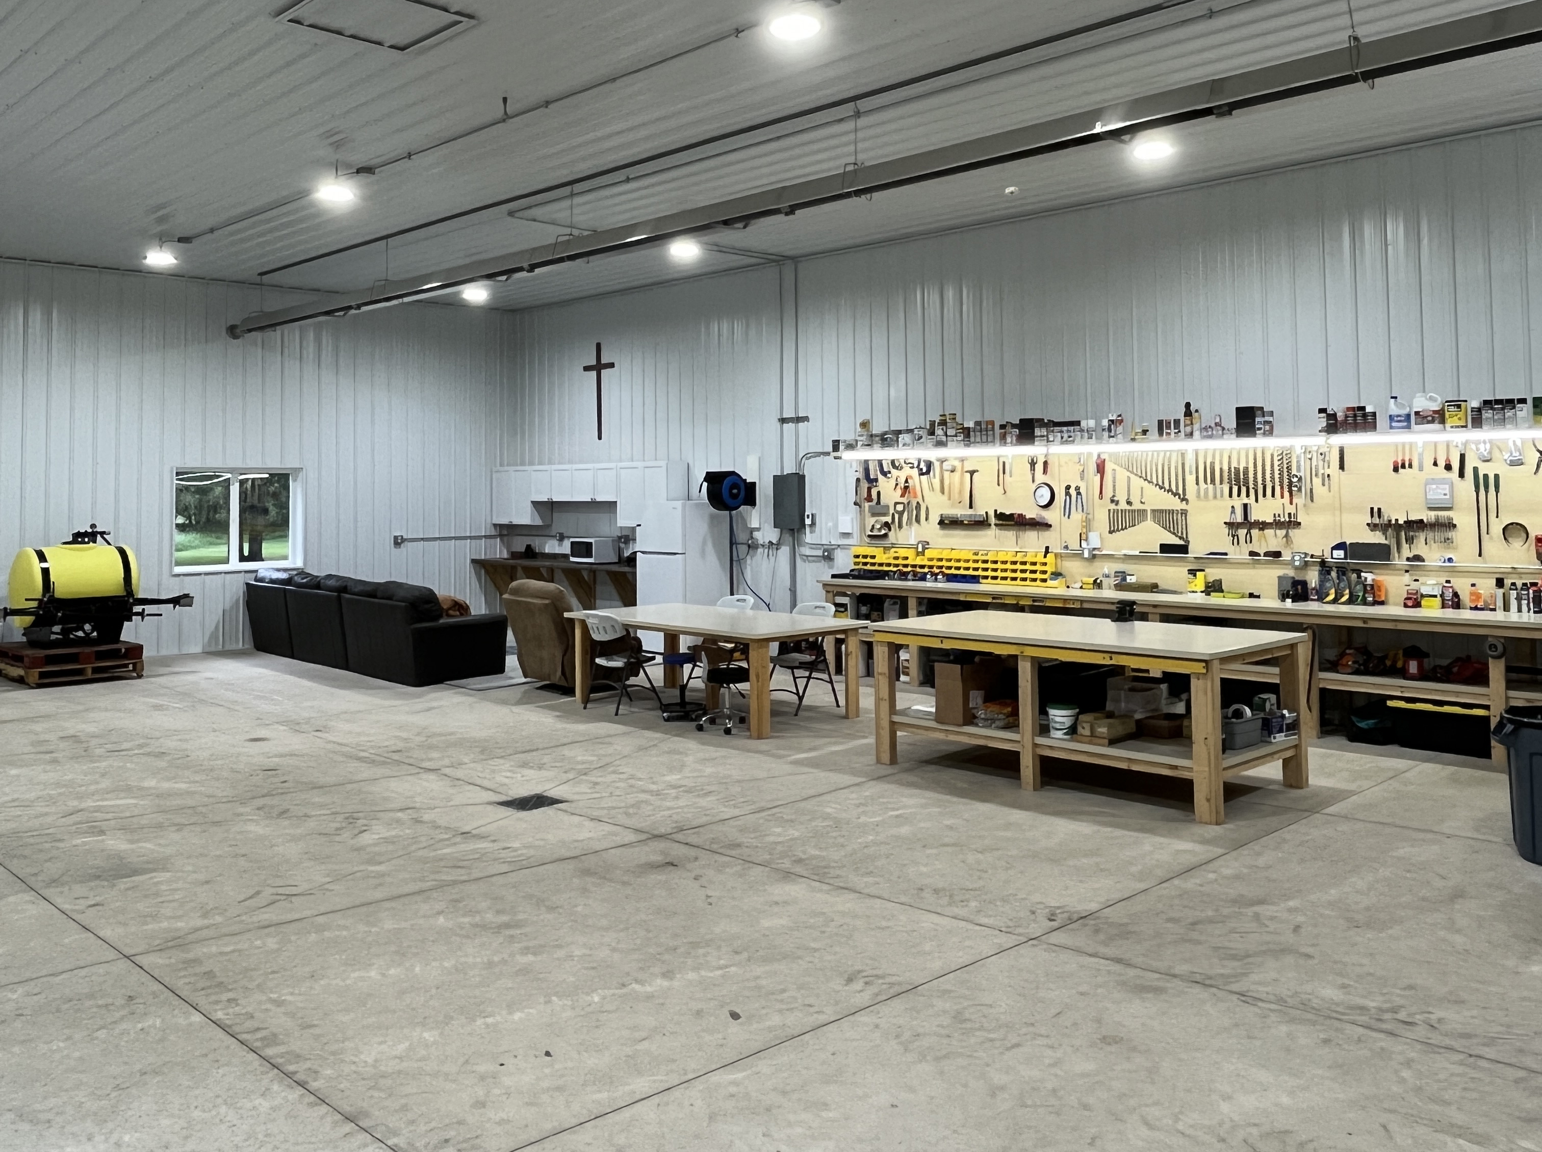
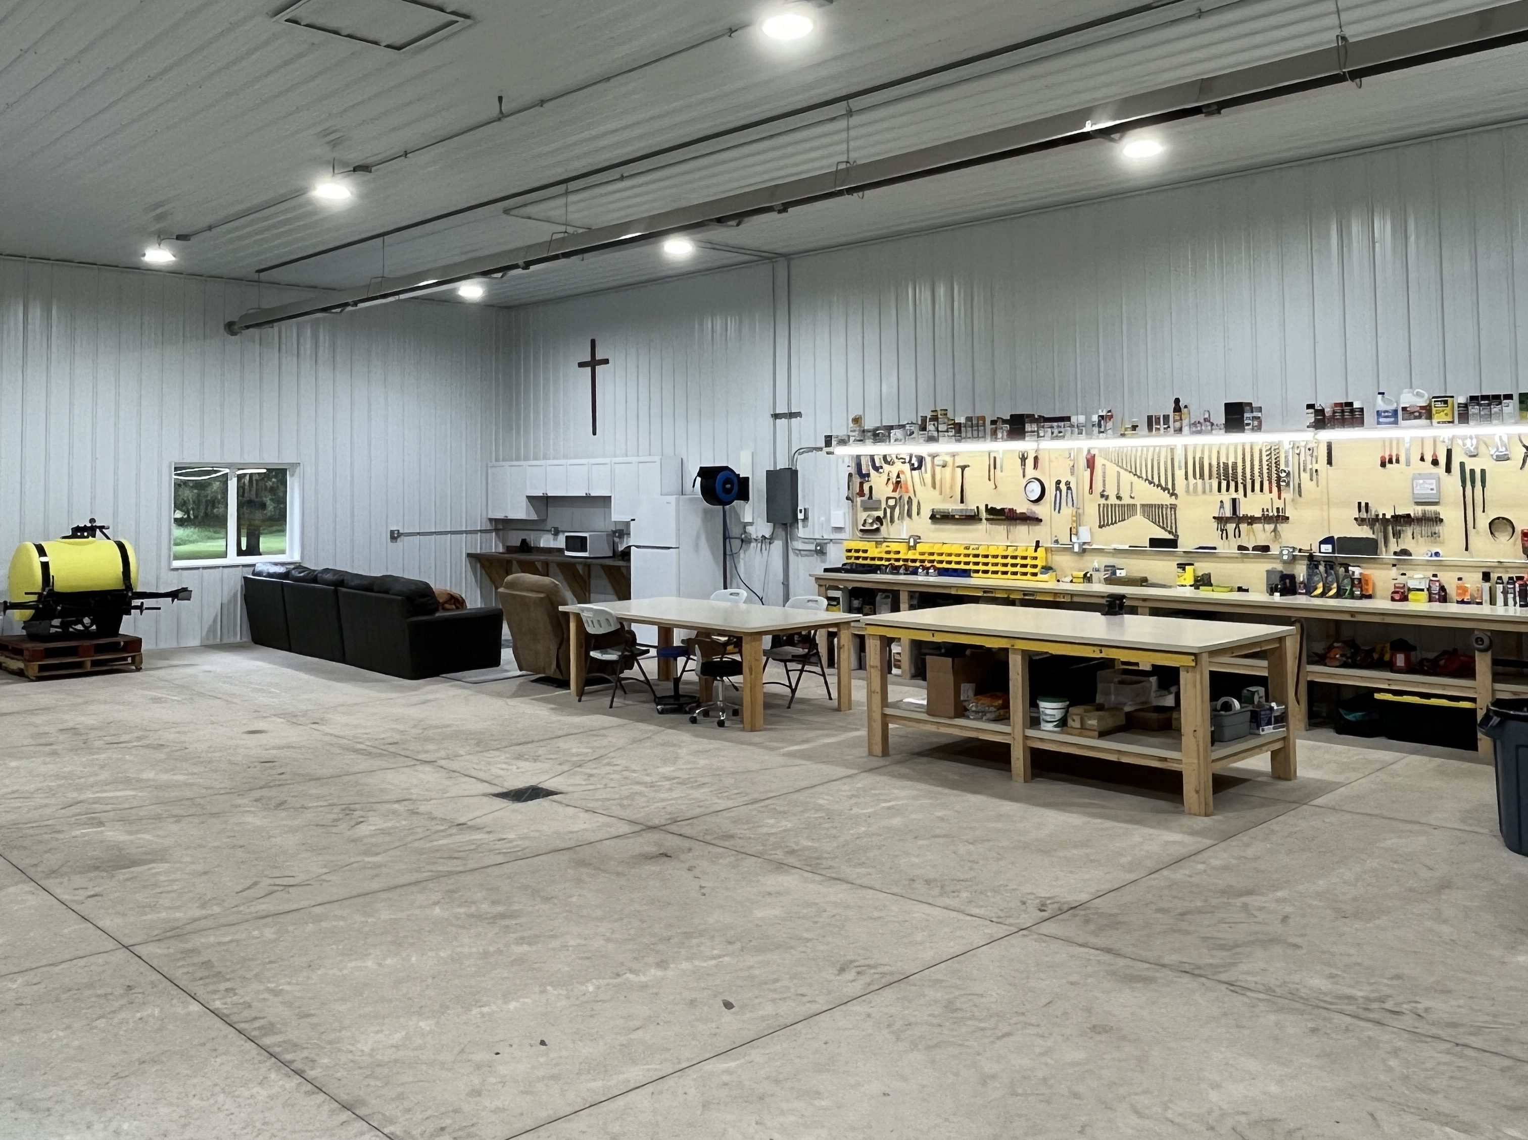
- smoke detector [1004,186,1021,197]
